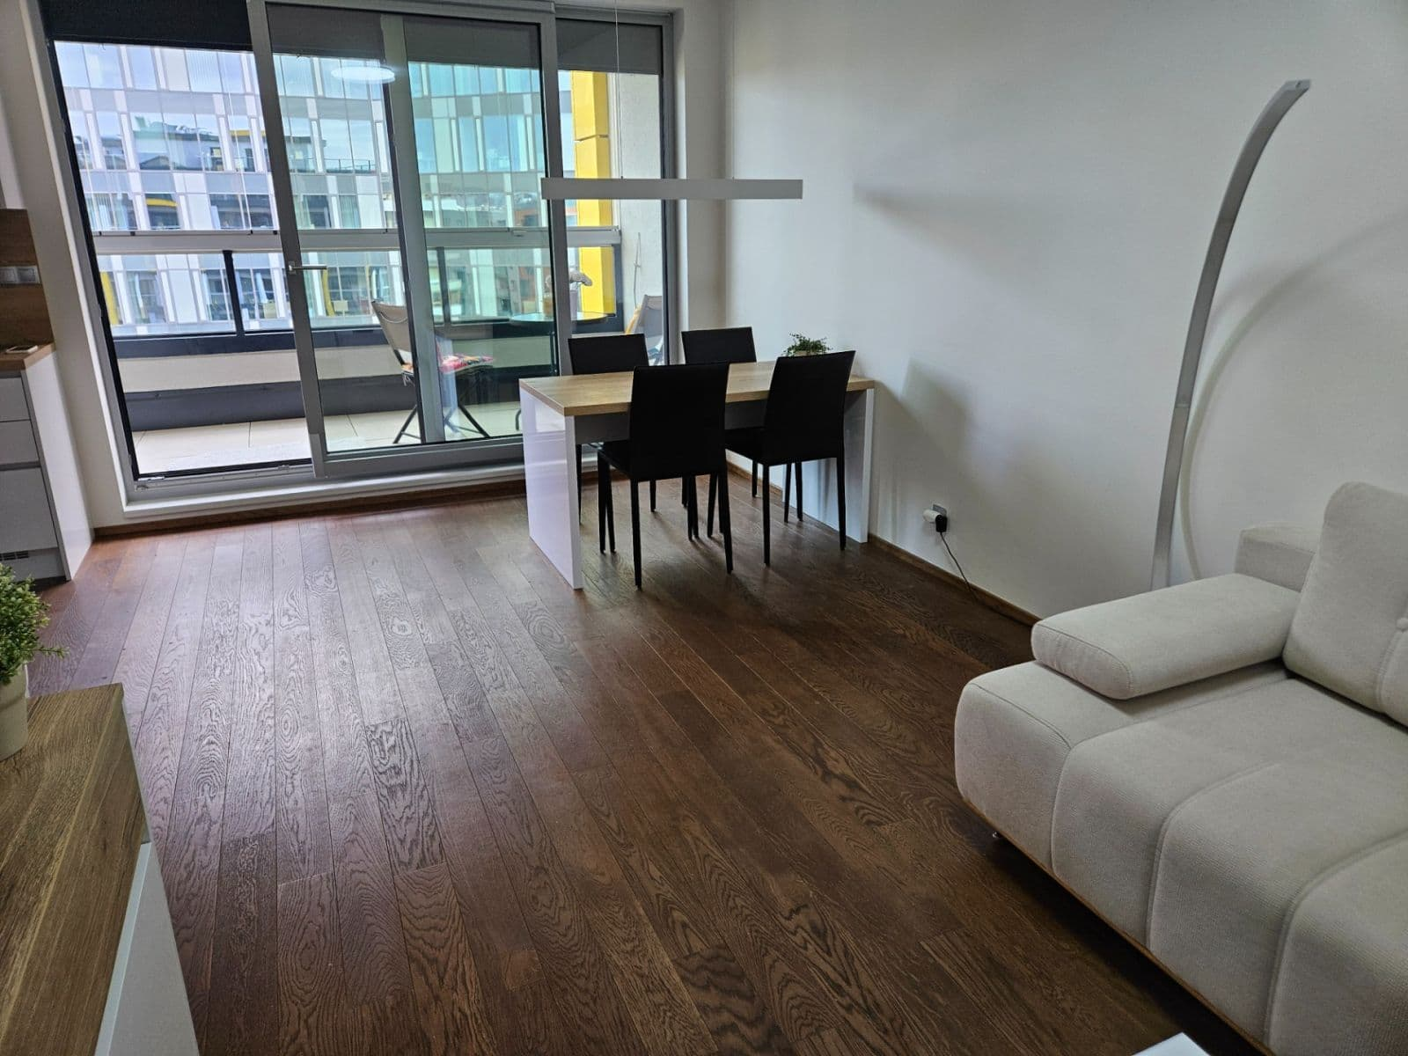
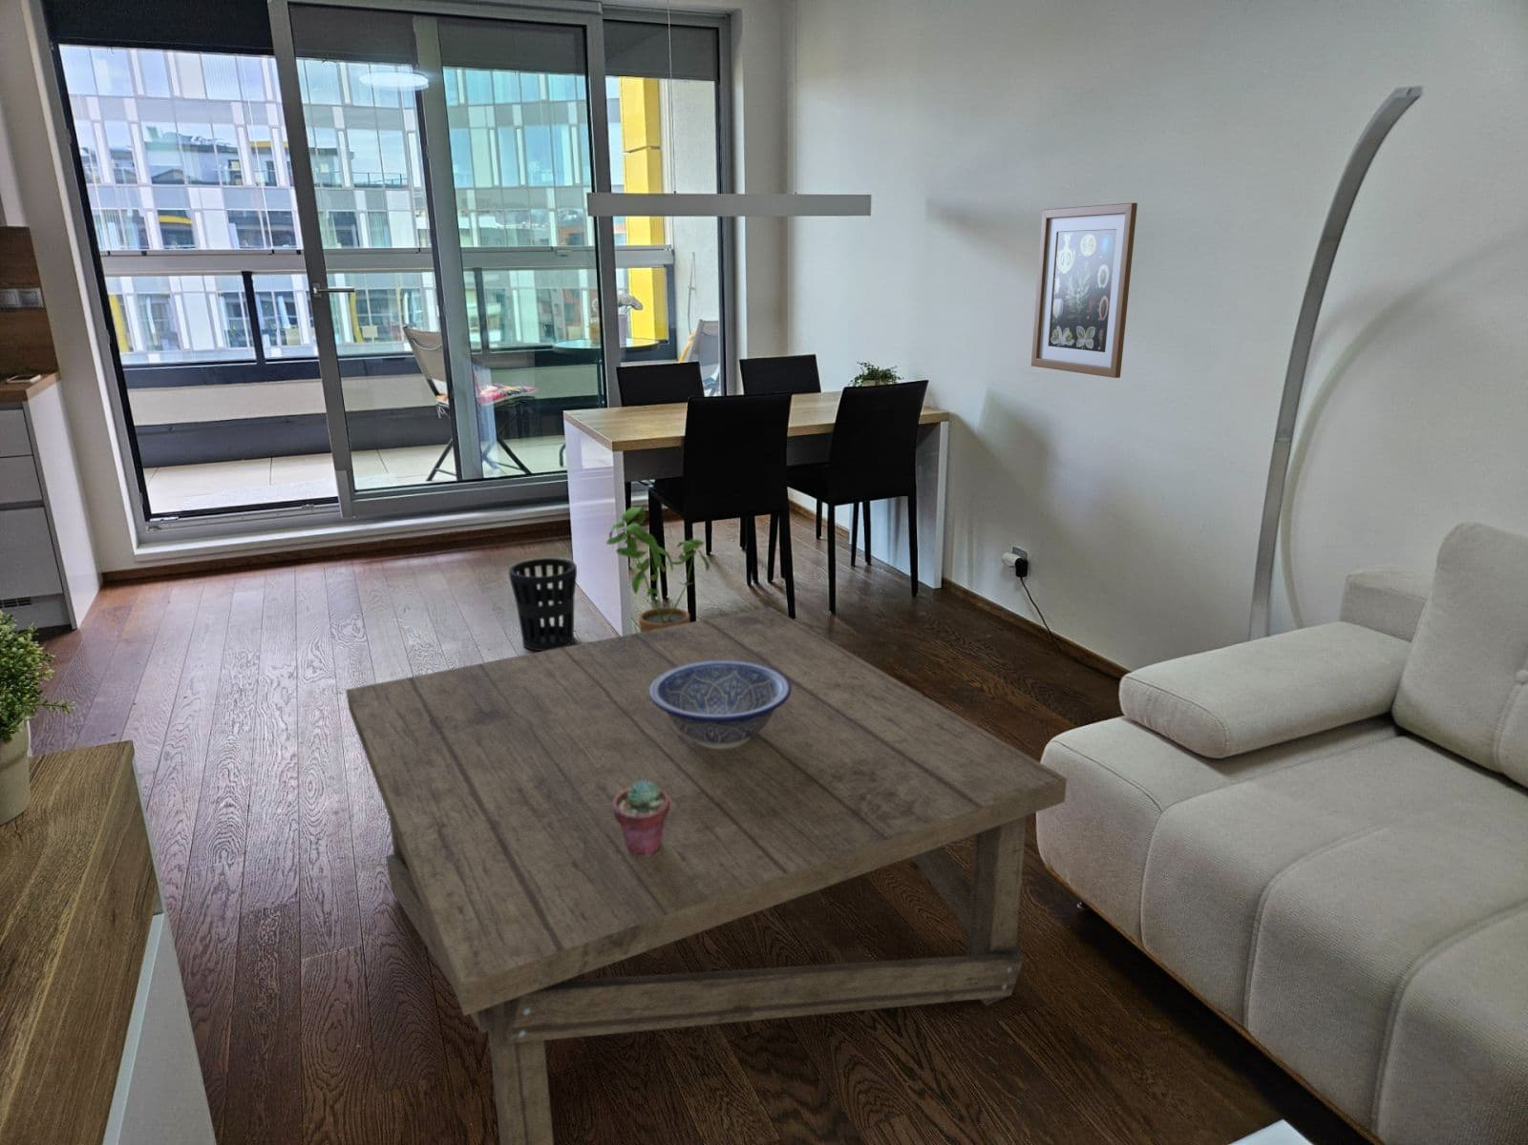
+ wall art [1030,202,1138,379]
+ house plant [605,505,711,633]
+ potted succulent [614,781,669,856]
+ coffee table [345,606,1067,1145]
+ wastebasket [508,557,578,652]
+ decorative bowl [650,660,790,749]
